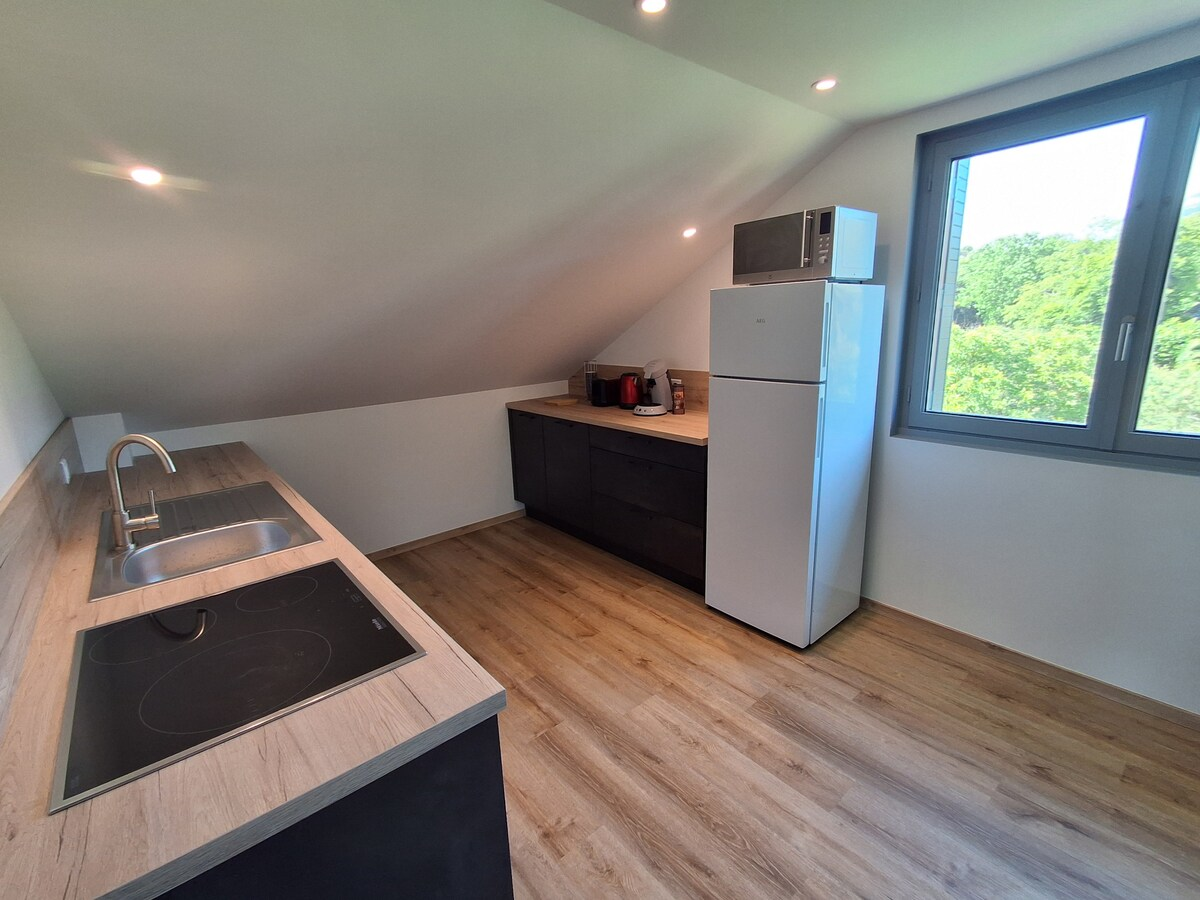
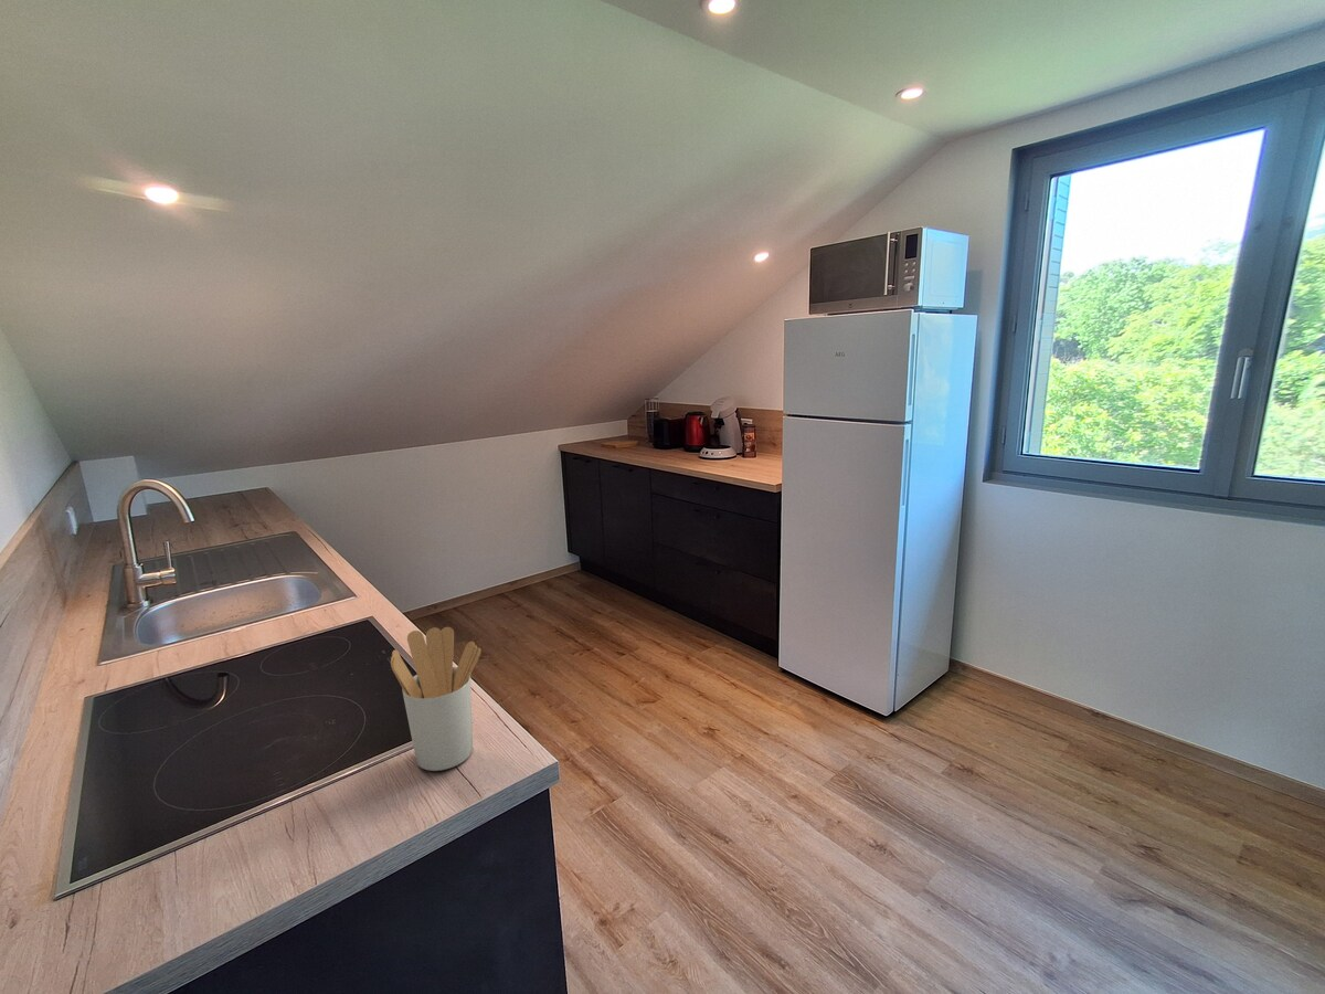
+ utensil holder [390,626,481,772]
